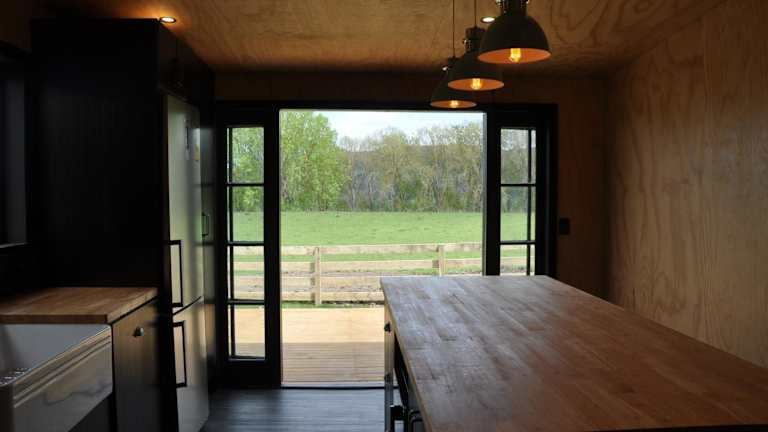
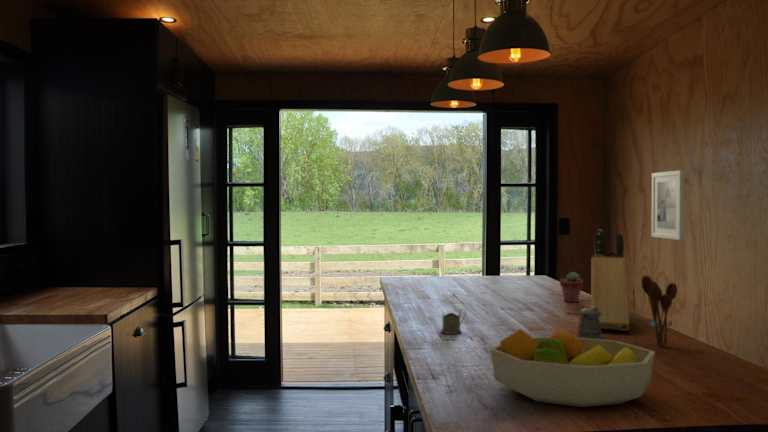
+ potted succulent [559,271,584,303]
+ tea glass holder [440,308,467,335]
+ fruit bowl [489,327,656,408]
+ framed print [651,169,685,241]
+ knife block [590,228,631,332]
+ utensil holder [640,275,678,348]
+ pepper shaker [565,307,606,340]
